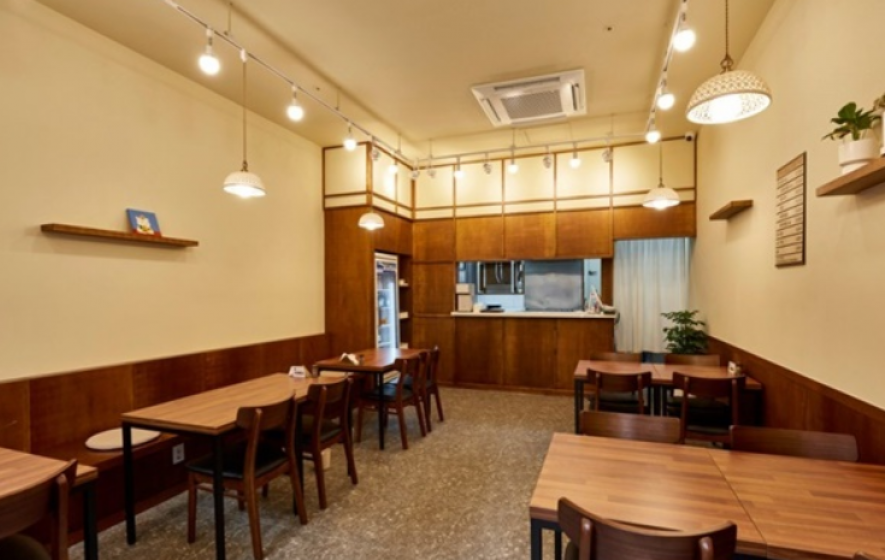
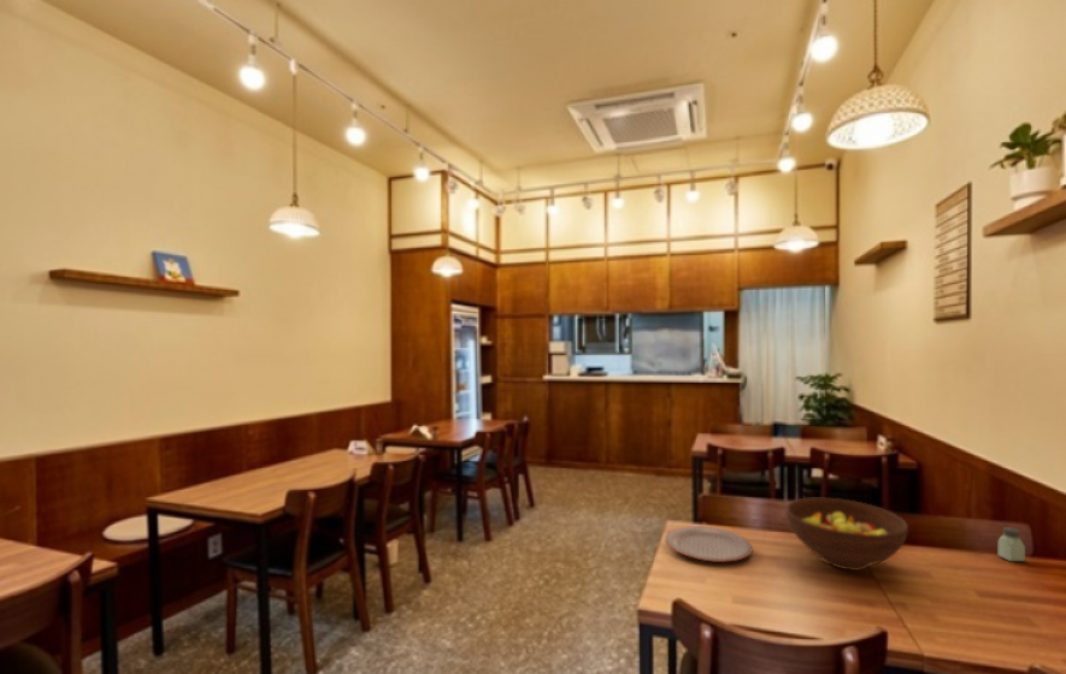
+ fruit bowl [784,497,909,572]
+ saltshaker [997,526,1026,562]
+ plate [664,525,754,563]
